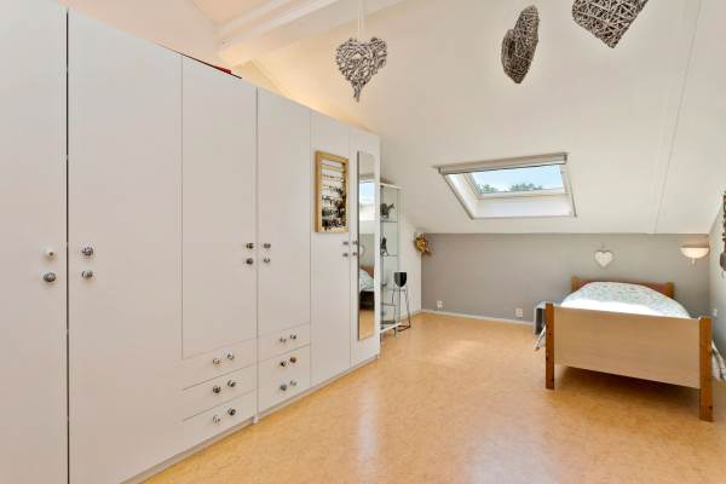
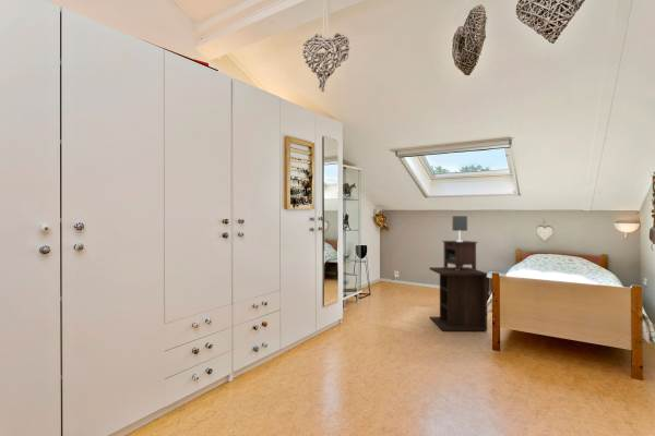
+ table lamp [441,215,479,270]
+ nightstand [429,266,488,332]
